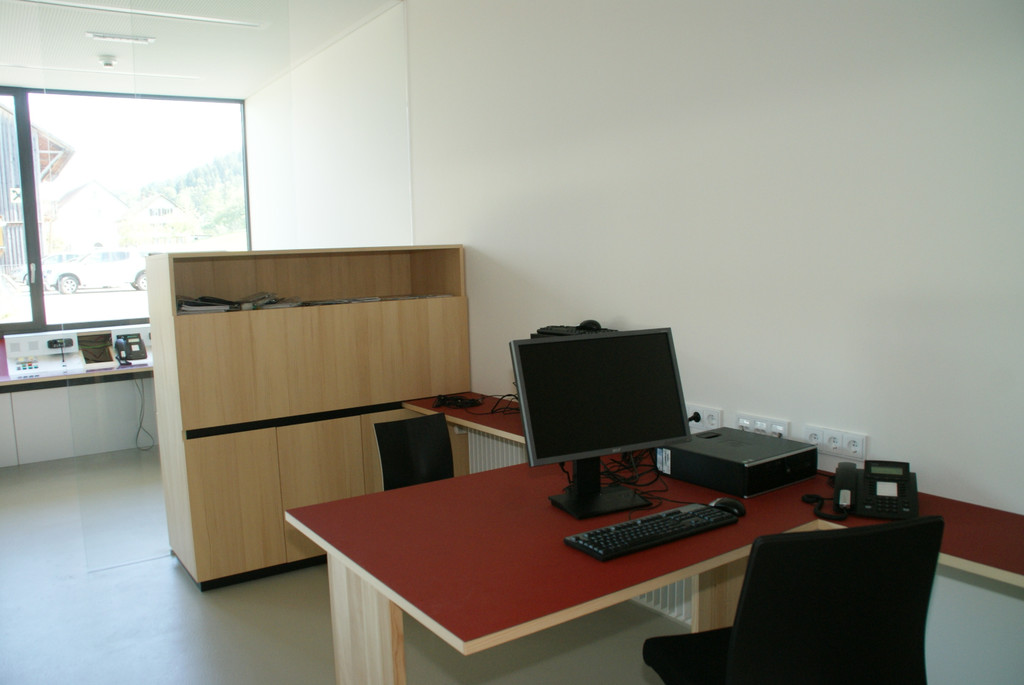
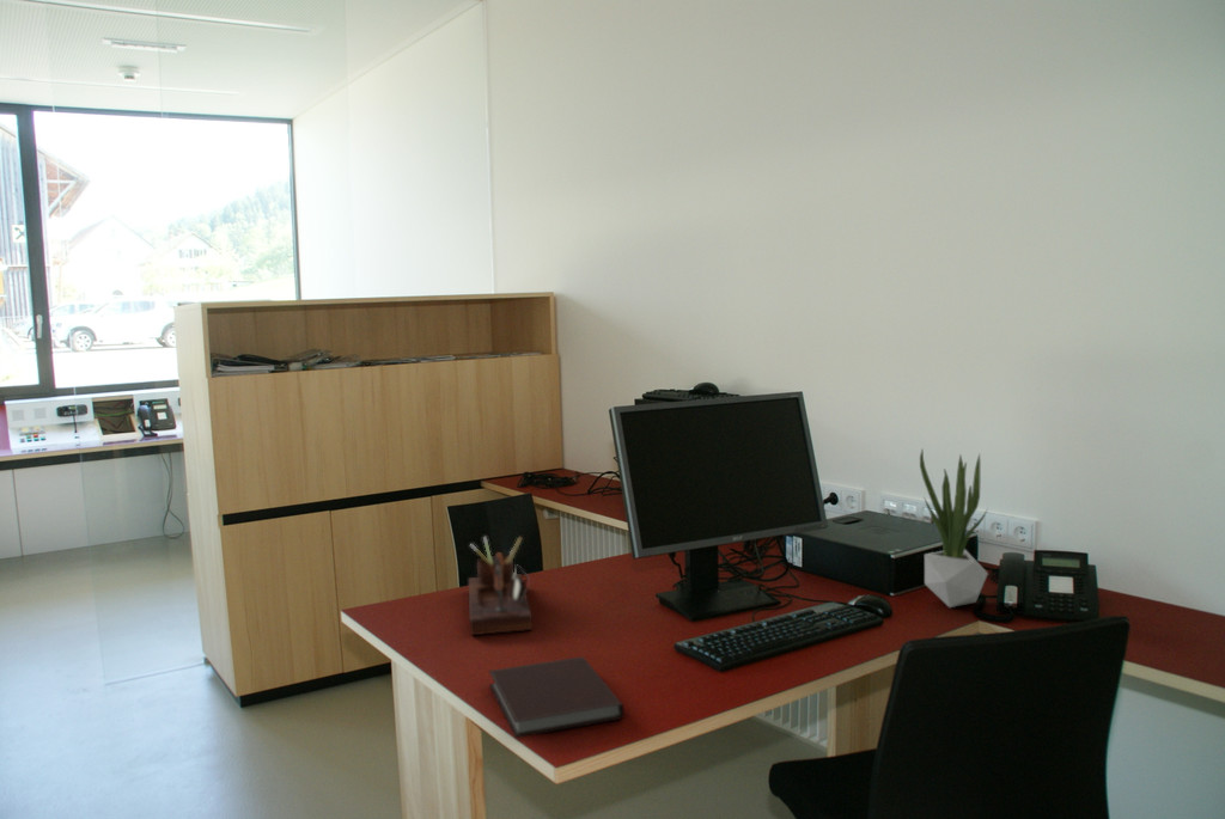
+ notebook [488,656,624,739]
+ desk organizer [468,534,534,636]
+ potted plant [919,447,989,609]
